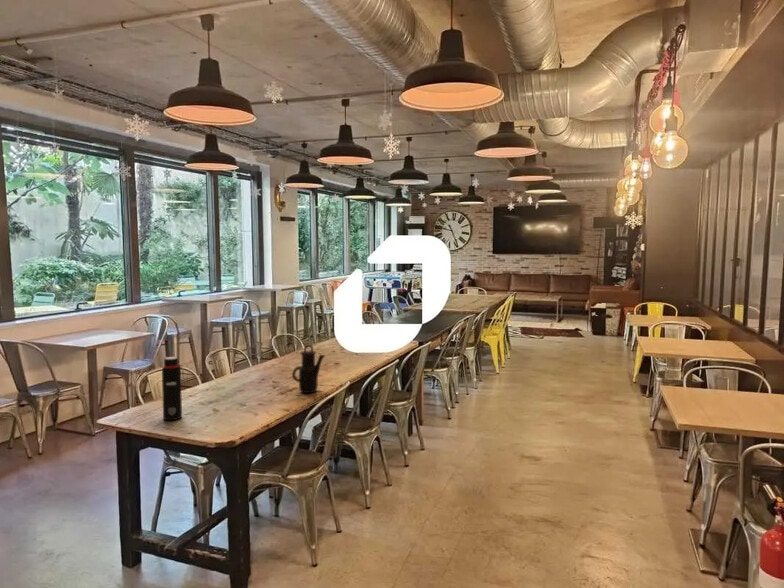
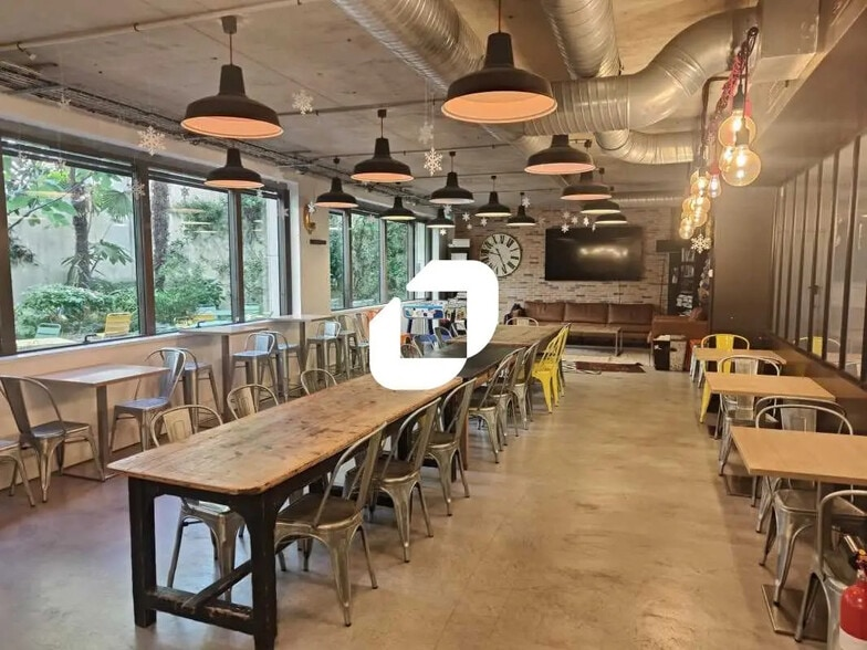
- teapot [291,344,326,394]
- water bottle [161,356,186,422]
